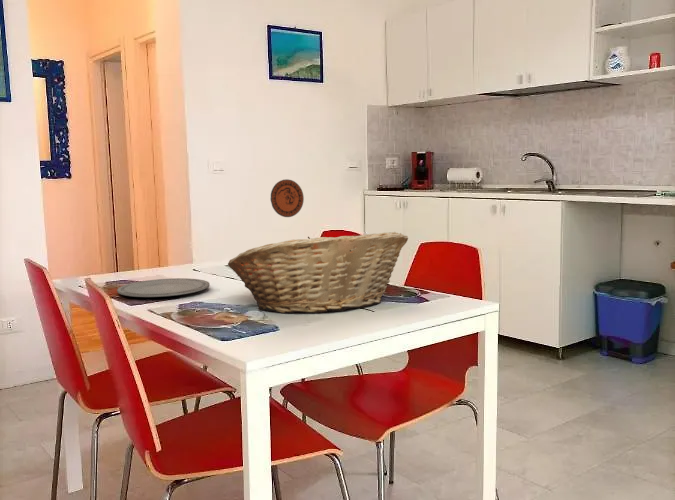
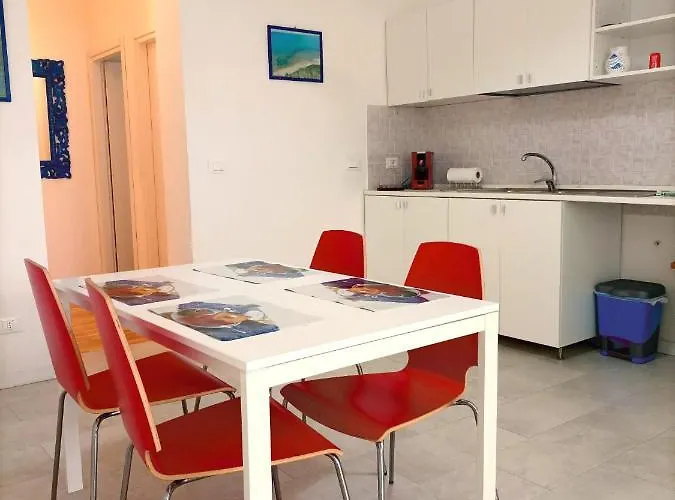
- decorative plate [270,178,305,218]
- plate [116,277,211,298]
- fruit basket [227,231,409,314]
